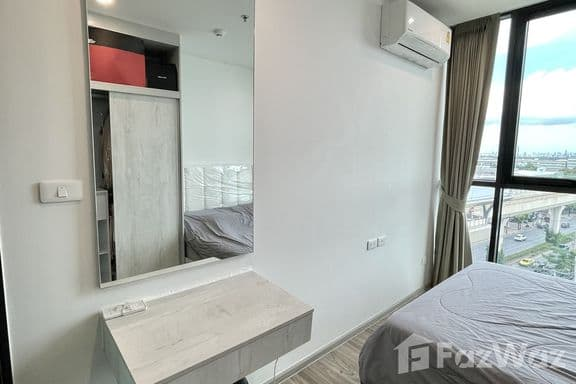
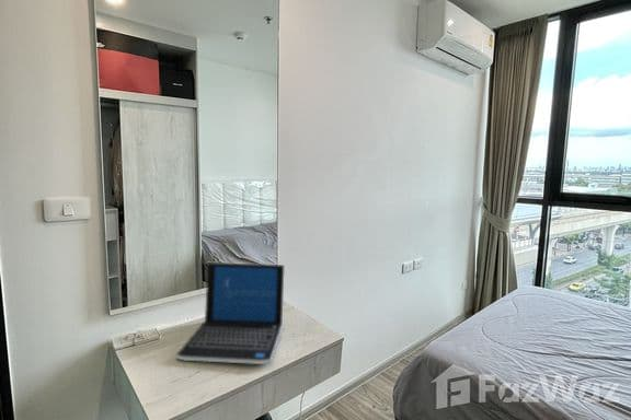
+ laptop [175,261,286,365]
